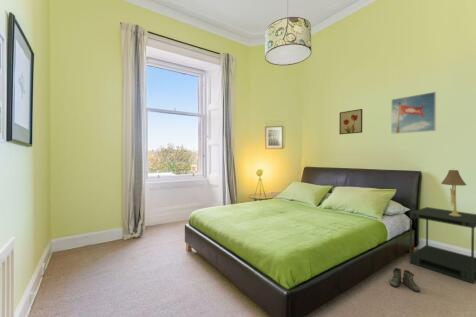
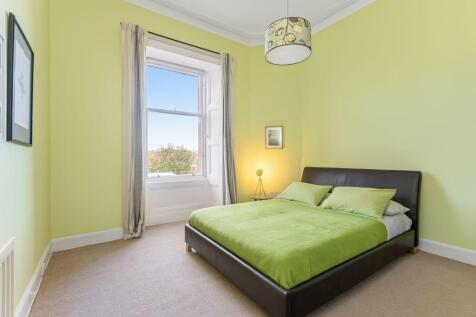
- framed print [390,91,437,135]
- wall art [338,108,363,135]
- side table [408,206,476,284]
- boots [389,267,421,293]
- table lamp [440,166,467,216]
